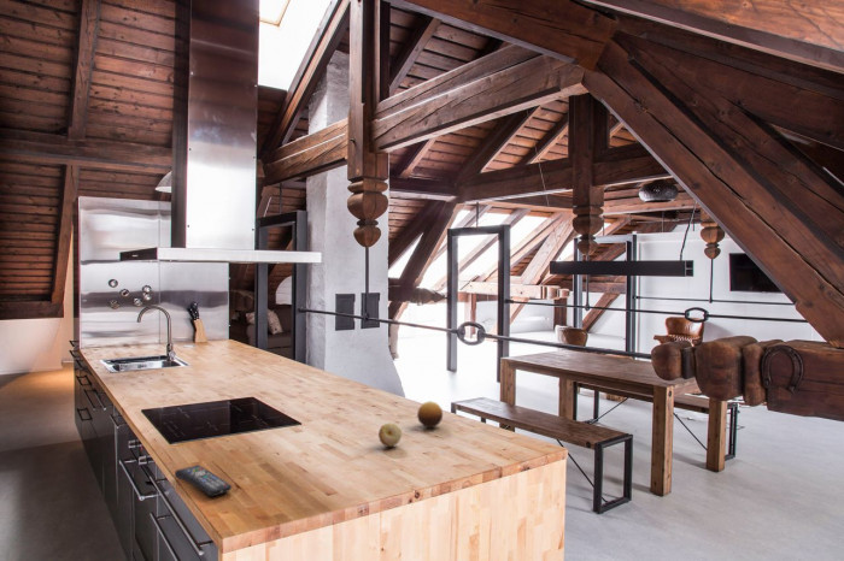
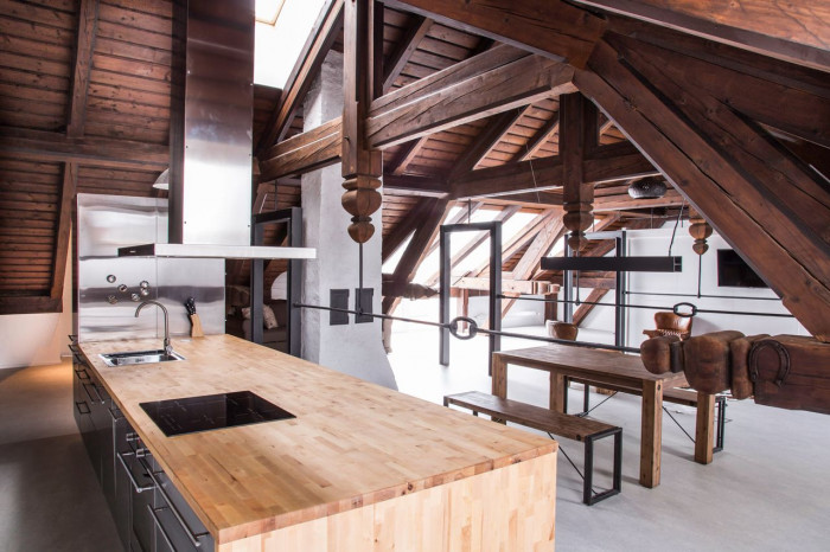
- fruit [416,401,444,429]
- fruit [377,423,403,448]
- remote control [174,463,233,497]
